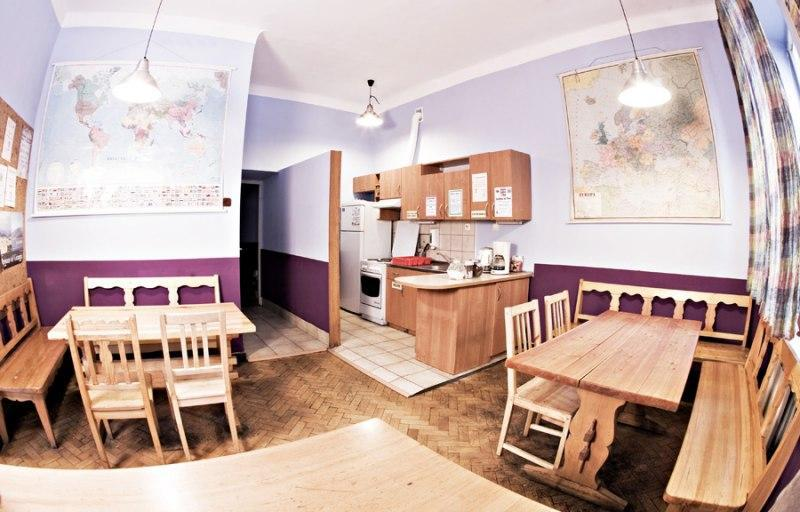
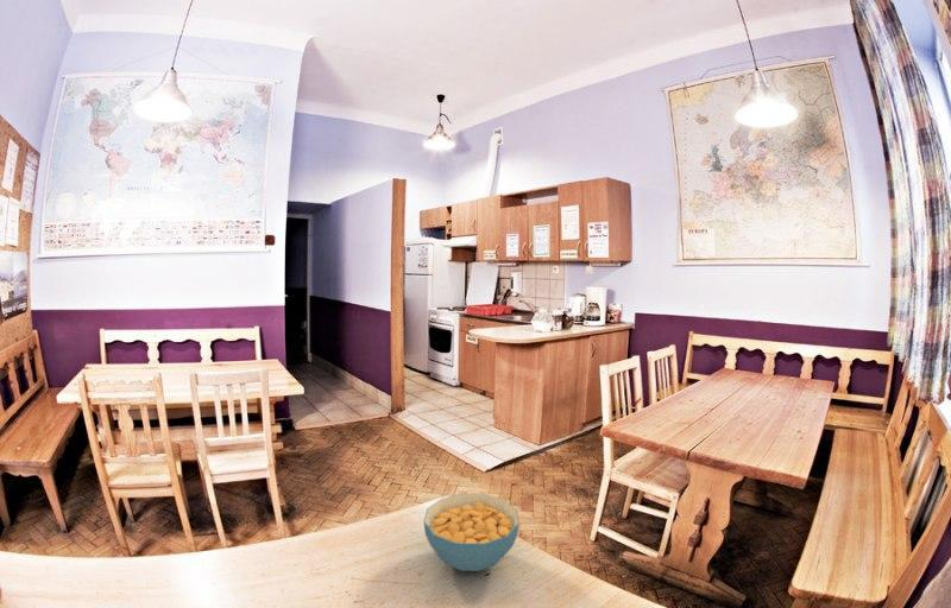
+ cereal bowl [422,493,521,572]
